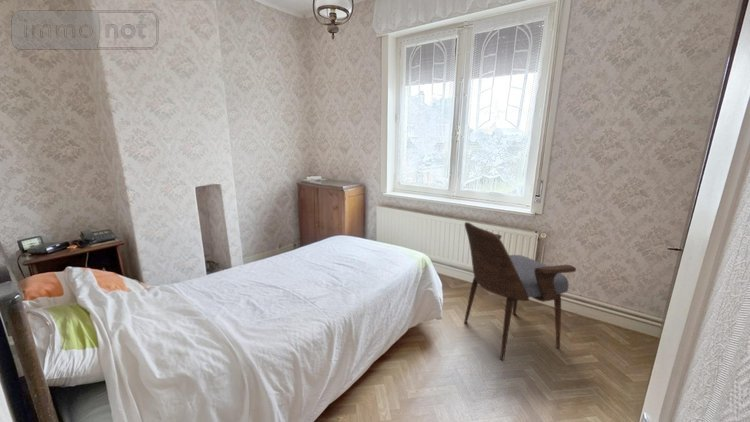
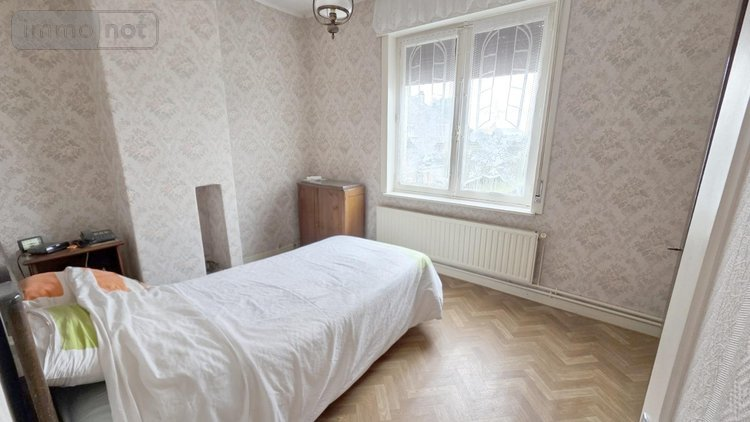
- armchair [463,221,577,362]
